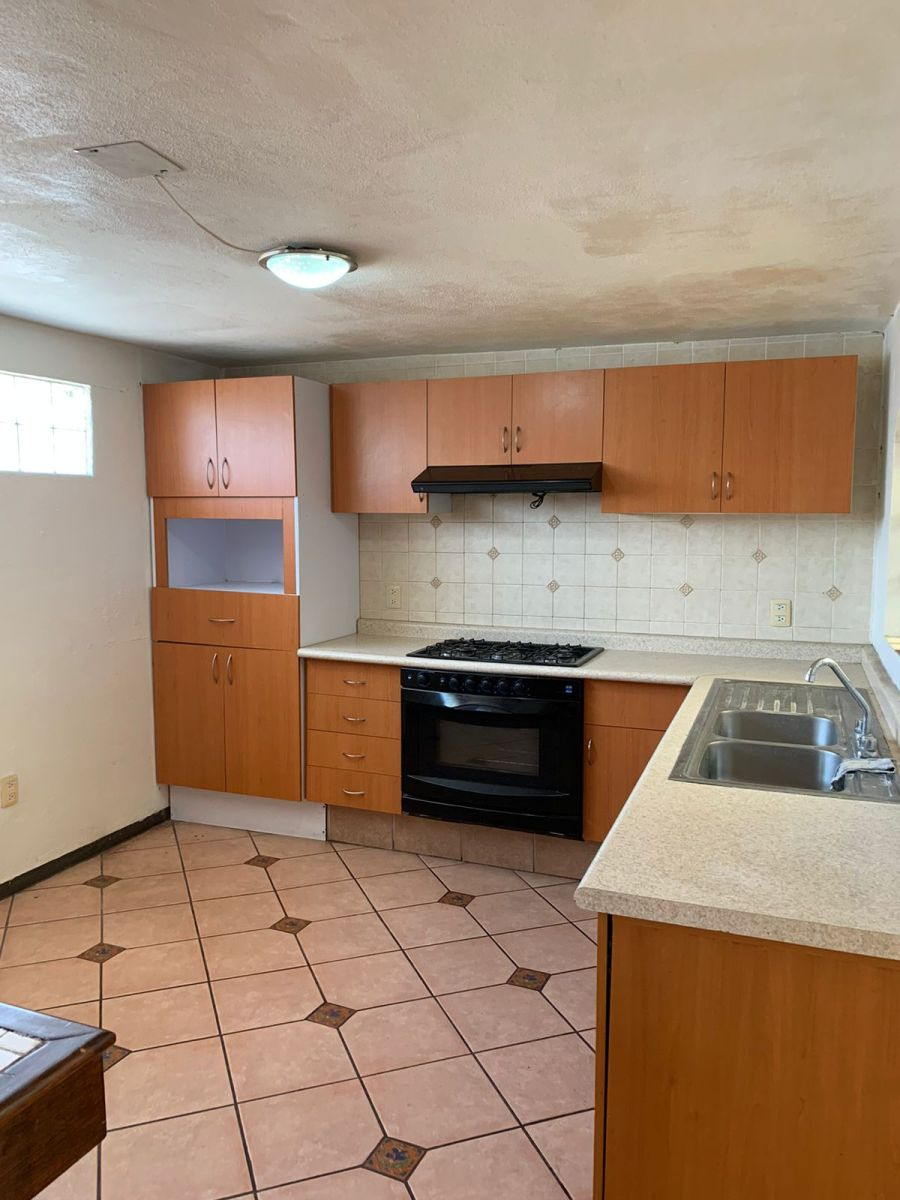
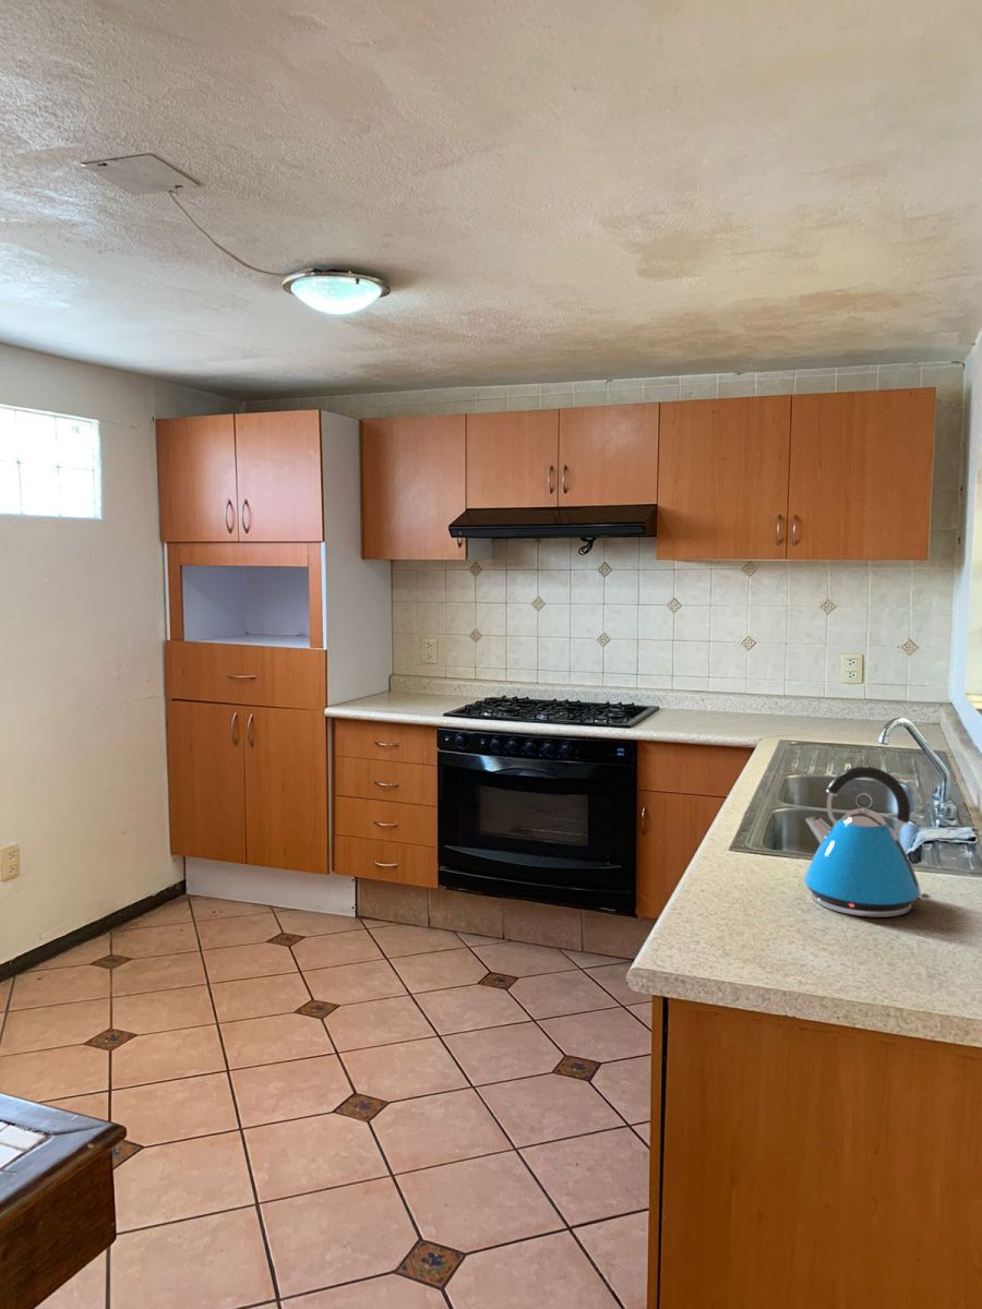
+ kettle [803,766,932,918]
